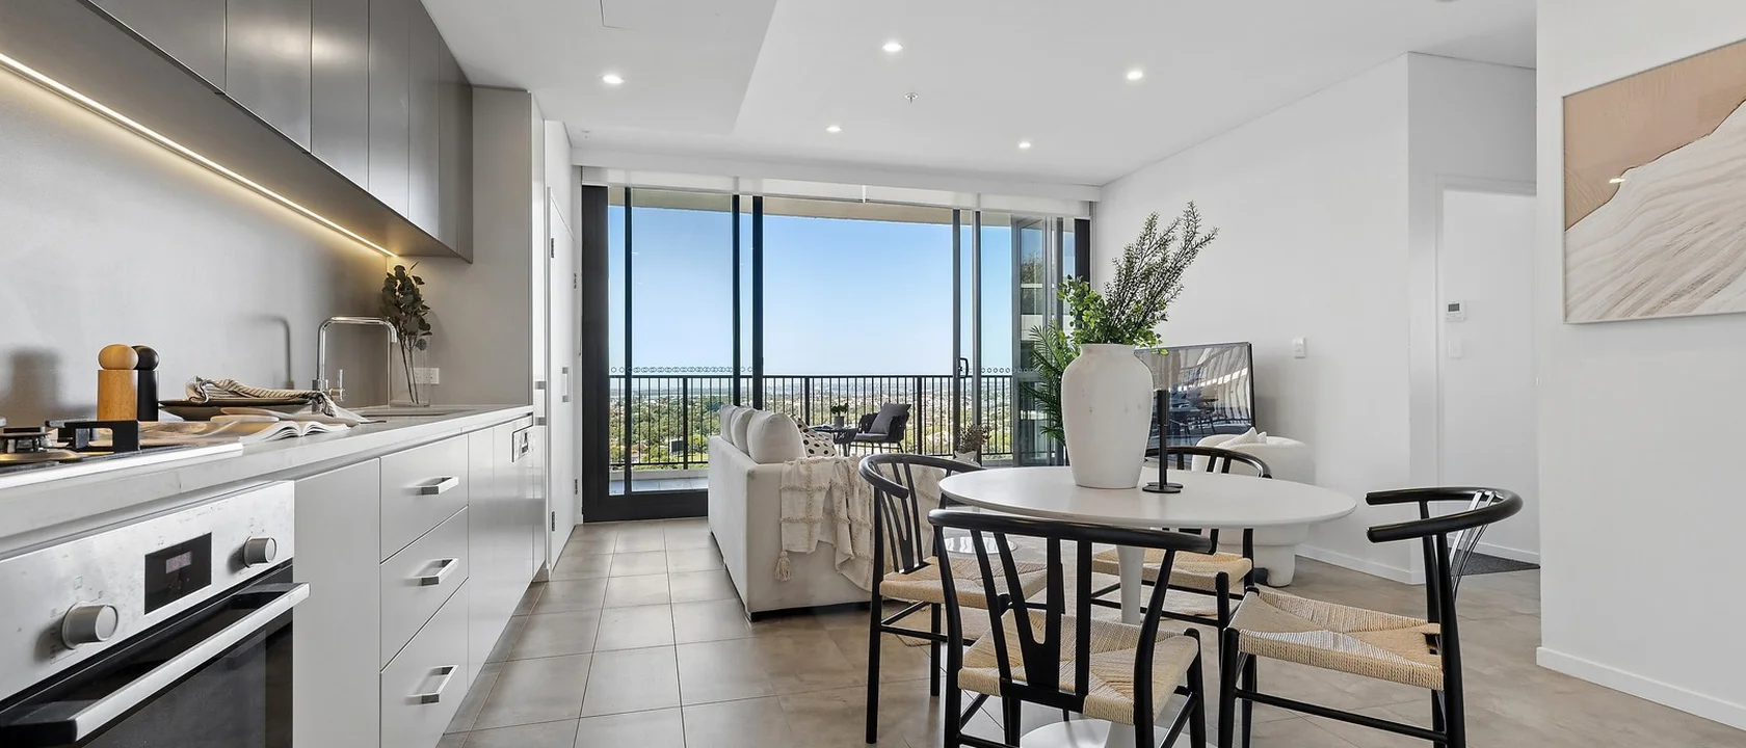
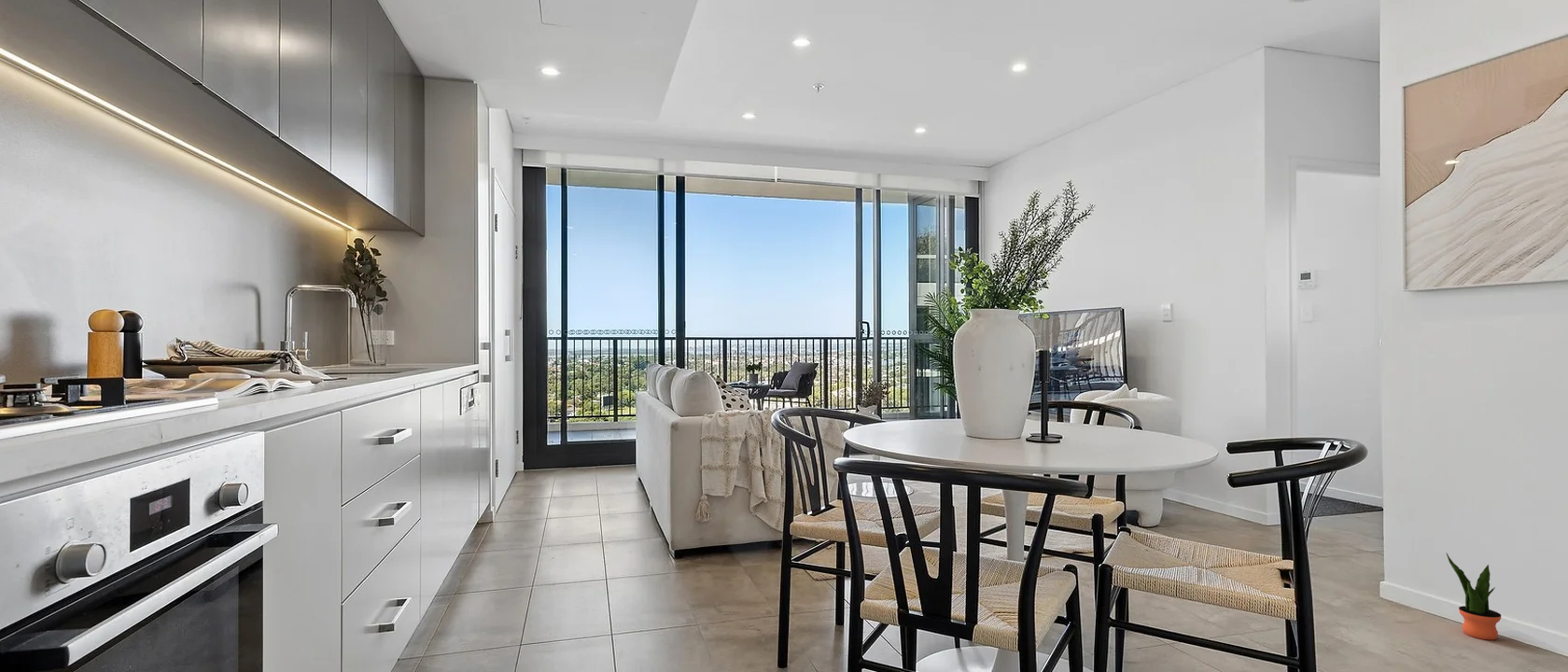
+ potted plant [1445,552,1502,640]
